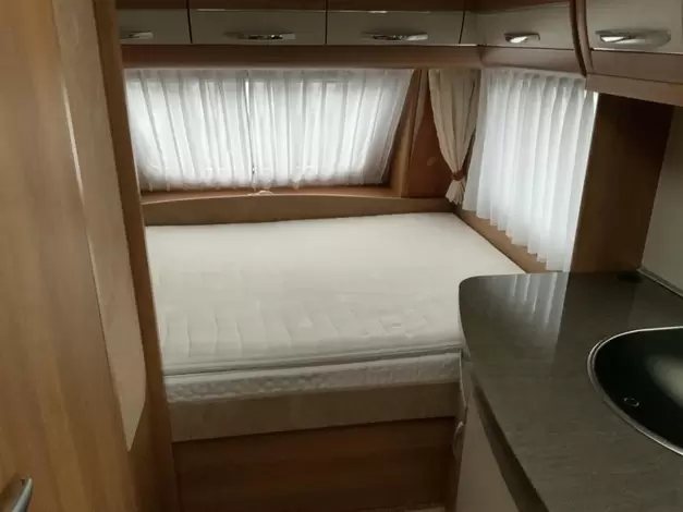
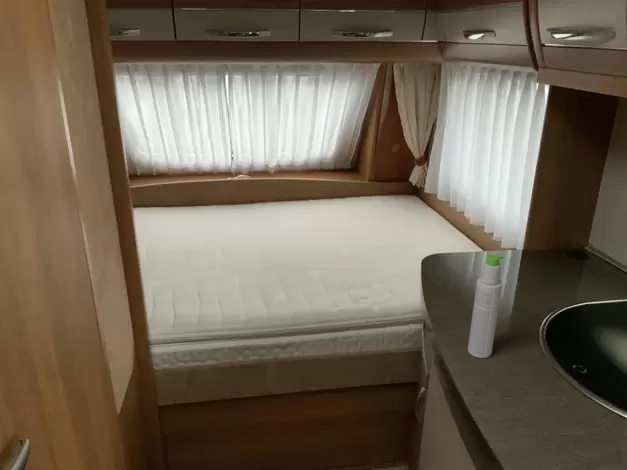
+ bottle [467,253,505,359]
